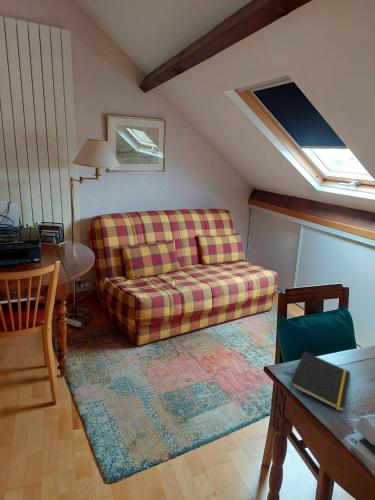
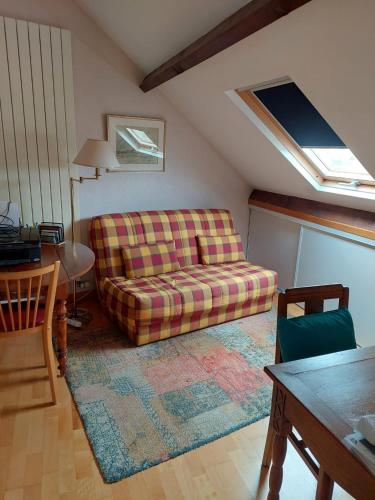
- notepad [288,350,351,413]
